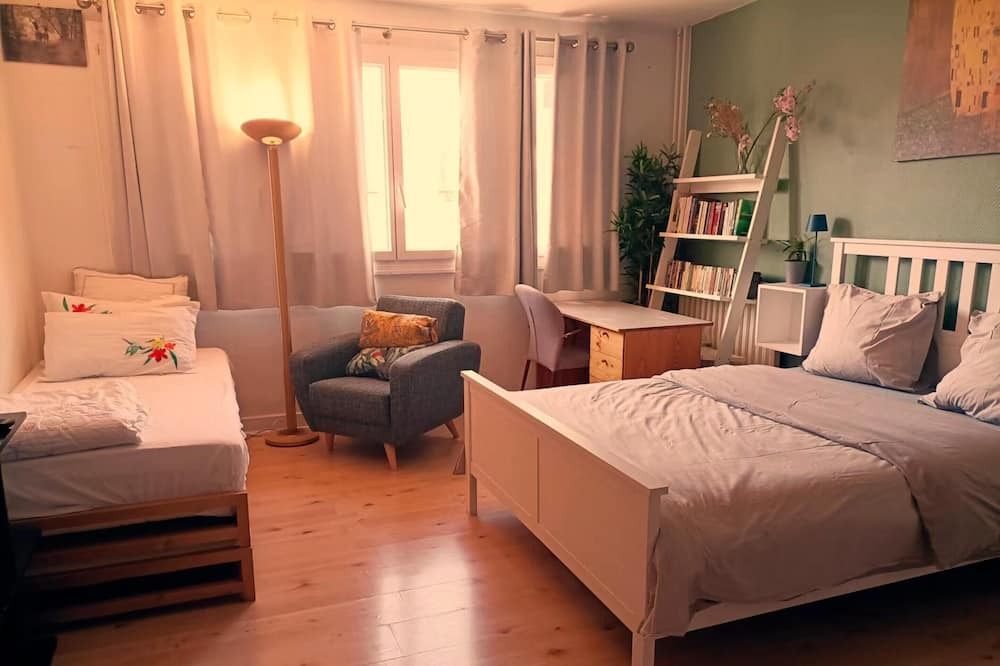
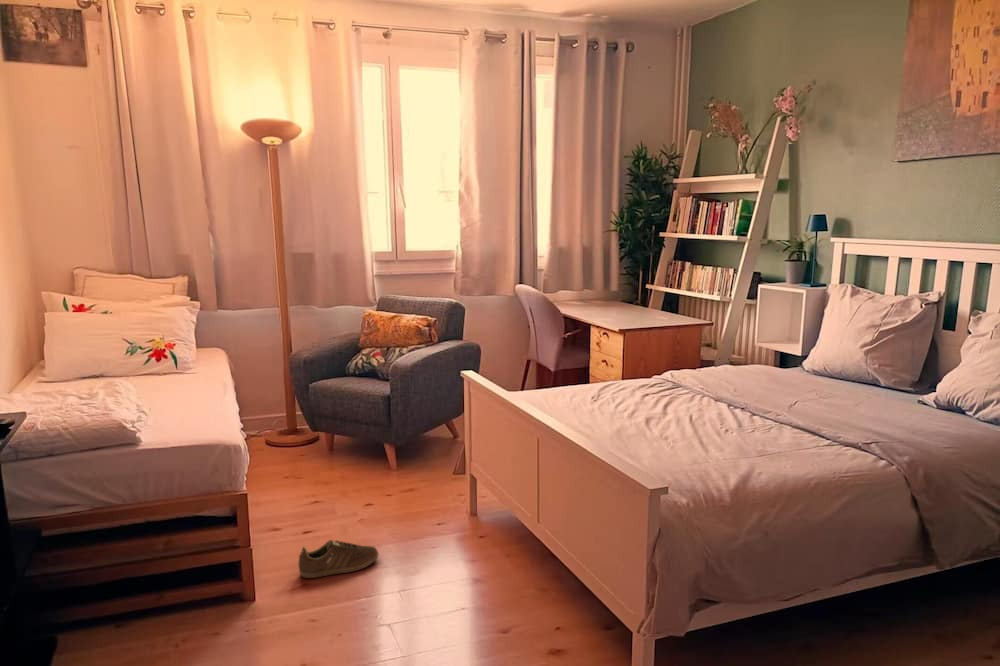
+ sneaker [298,539,379,579]
